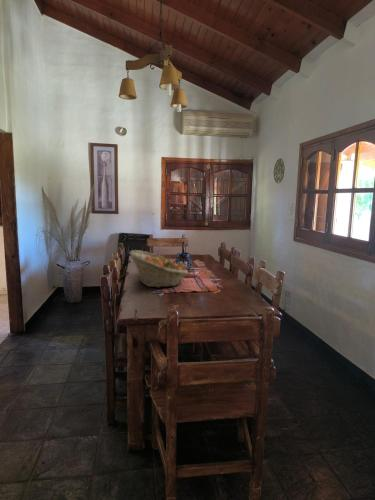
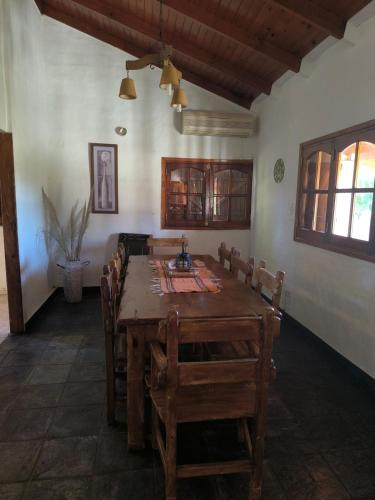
- fruit basket [128,249,189,289]
